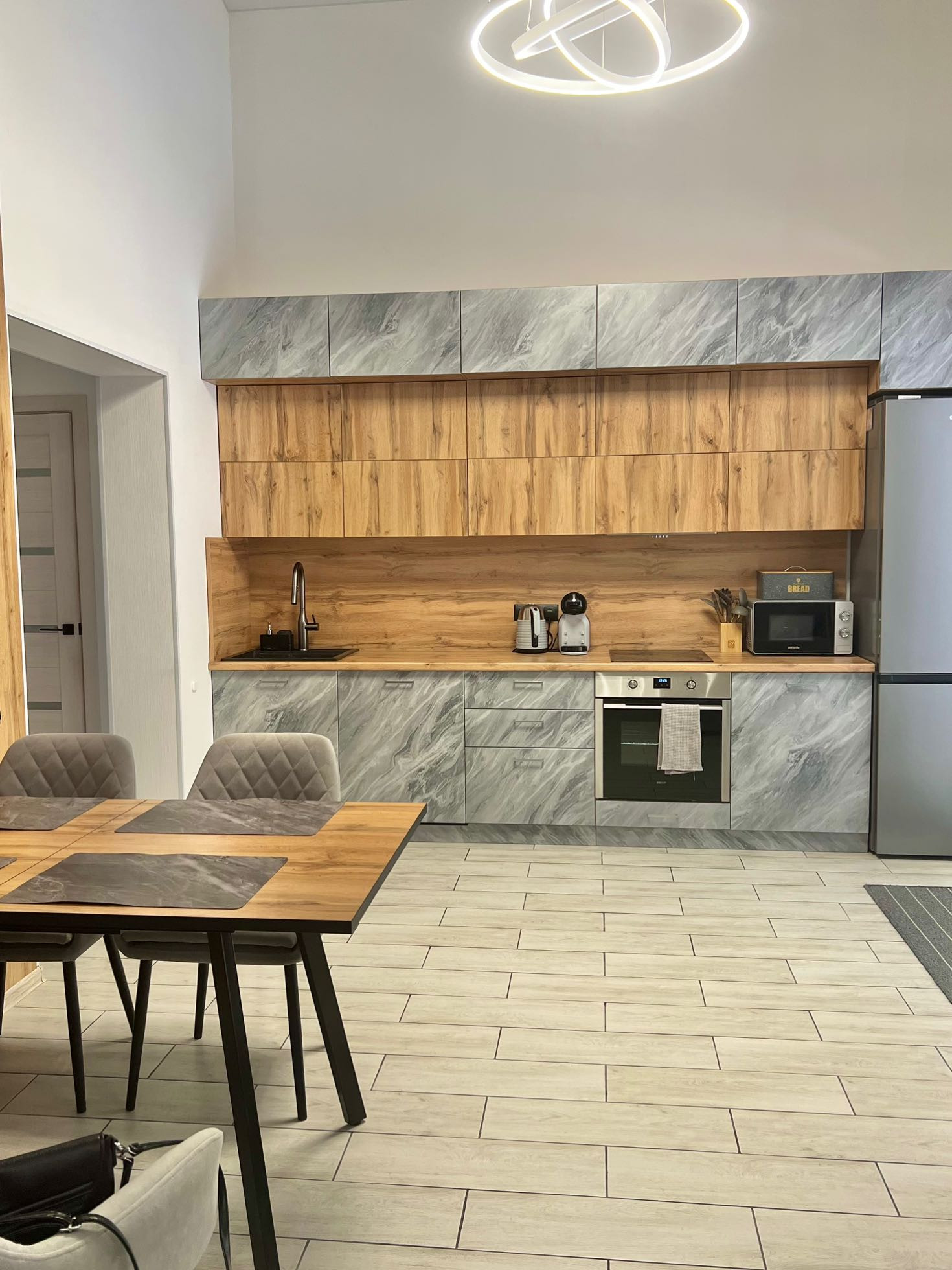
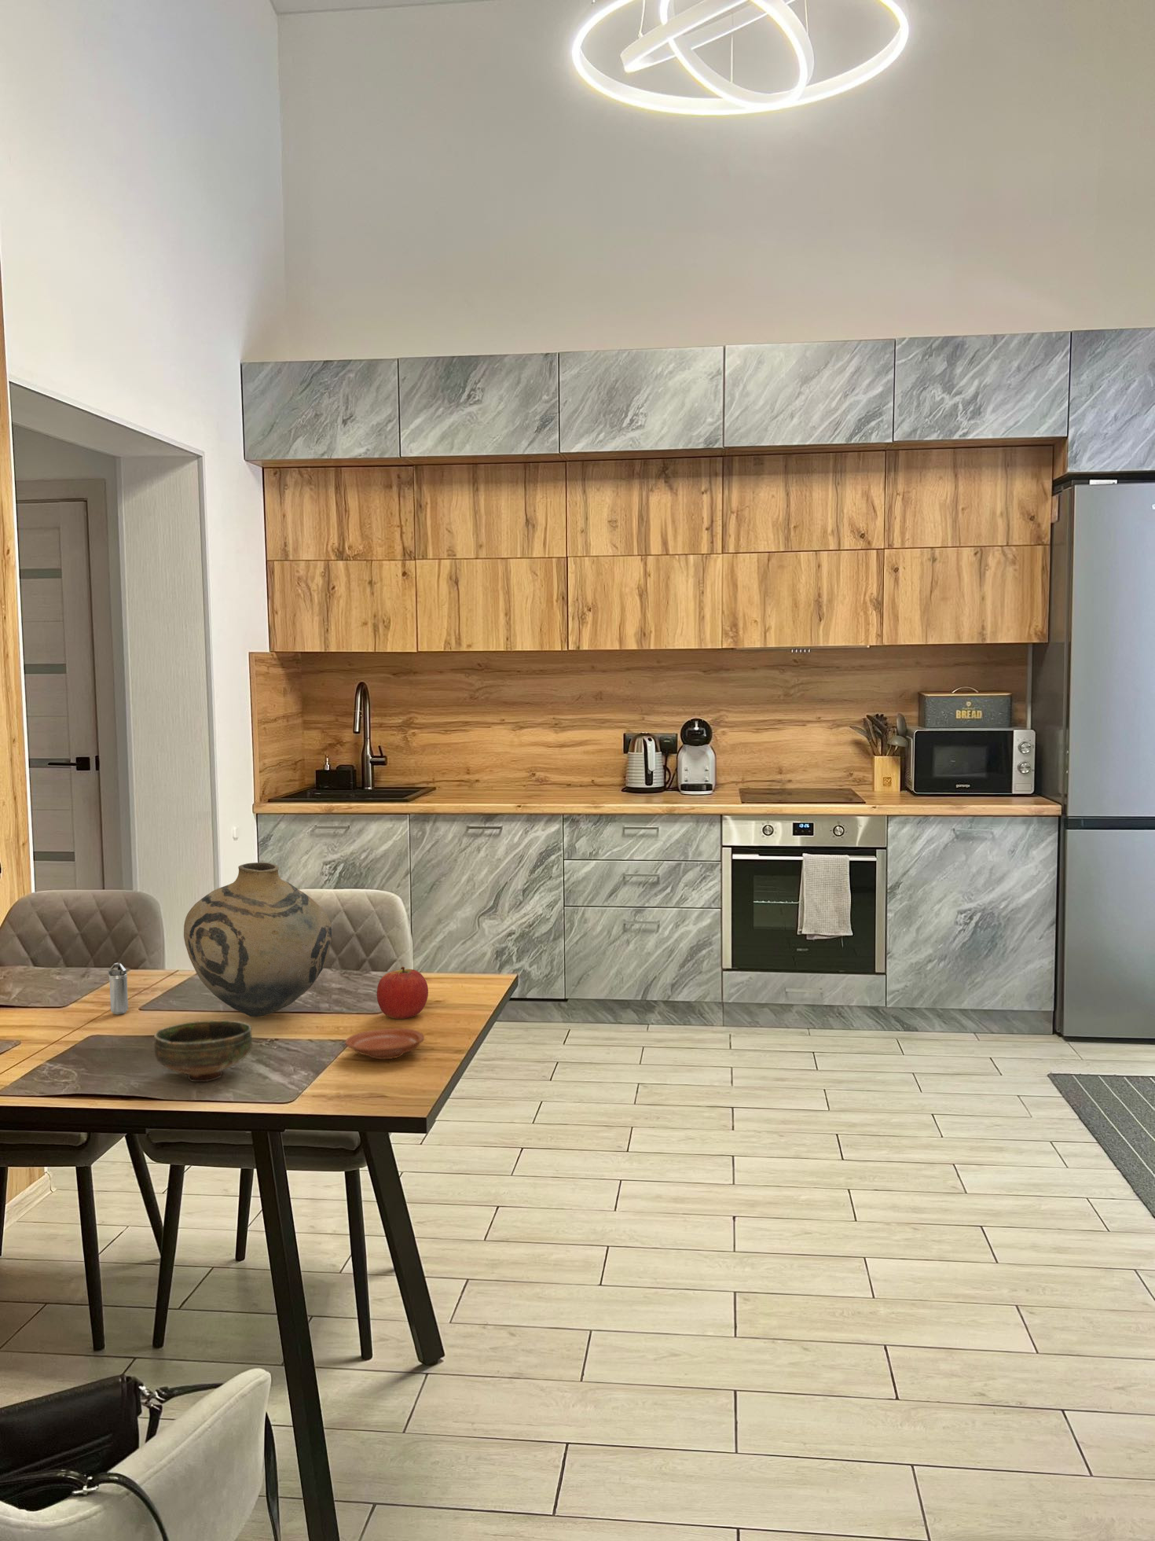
+ vase [183,862,332,1017]
+ plate [345,1028,425,1059]
+ shaker [108,962,129,1016]
+ apple [376,966,429,1019]
+ bowl [153,1019,254,1082]
